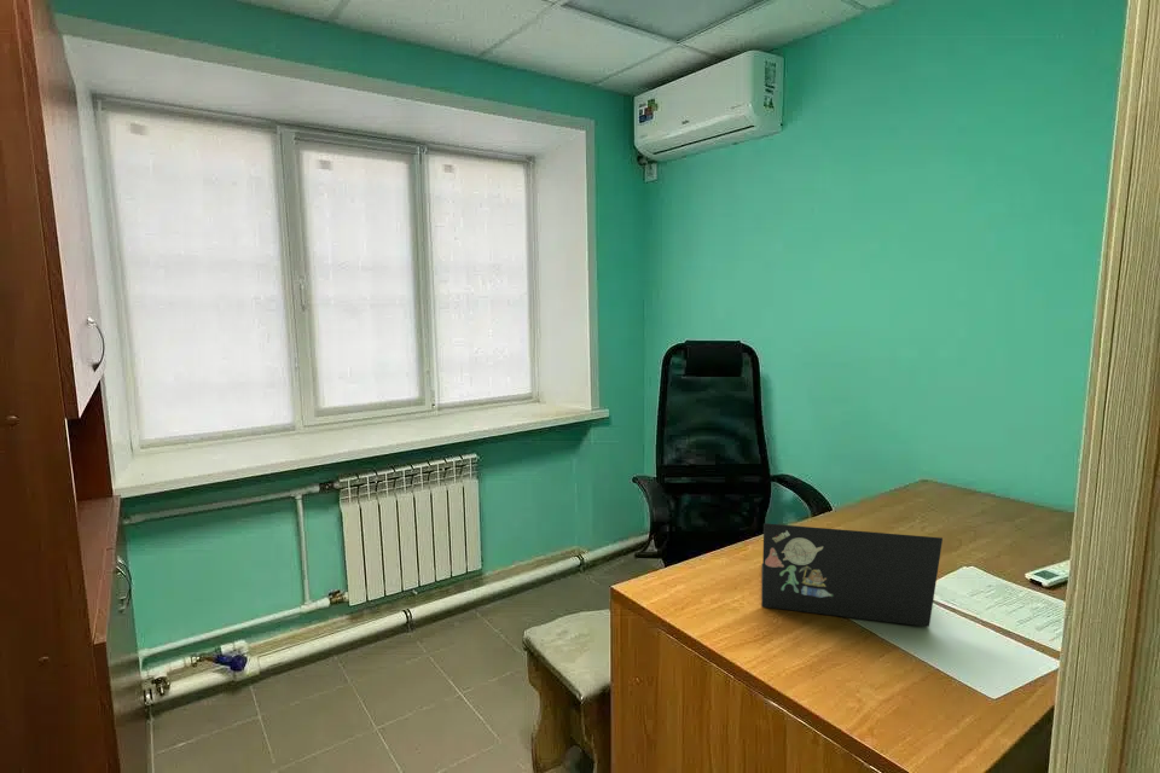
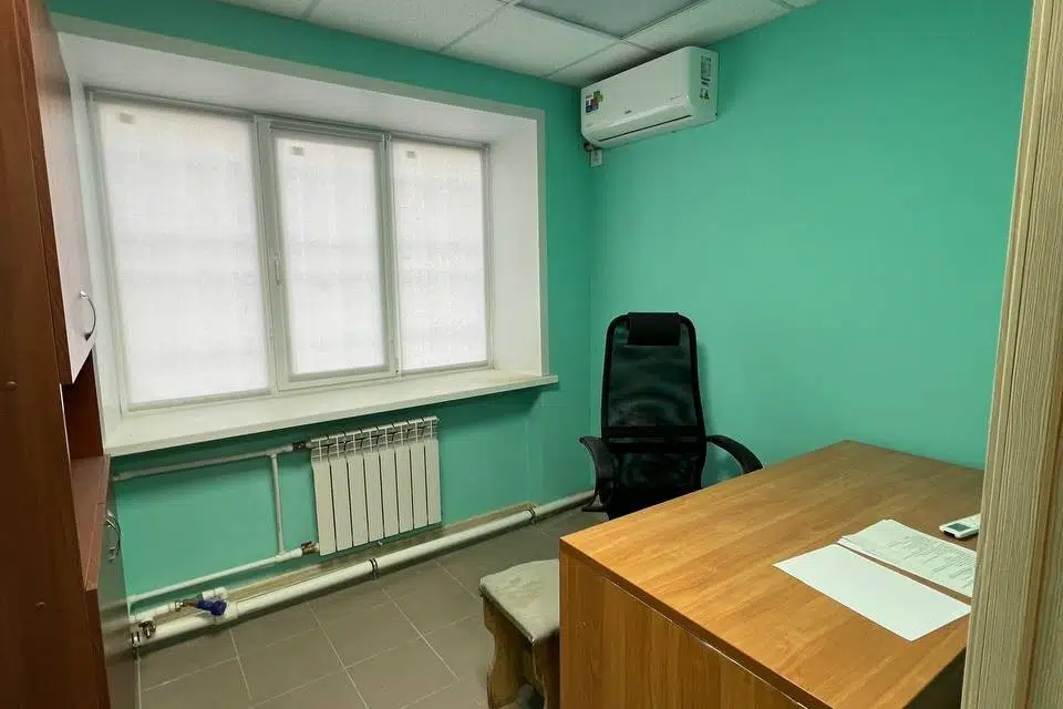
- laptop [761,522,944,628]
